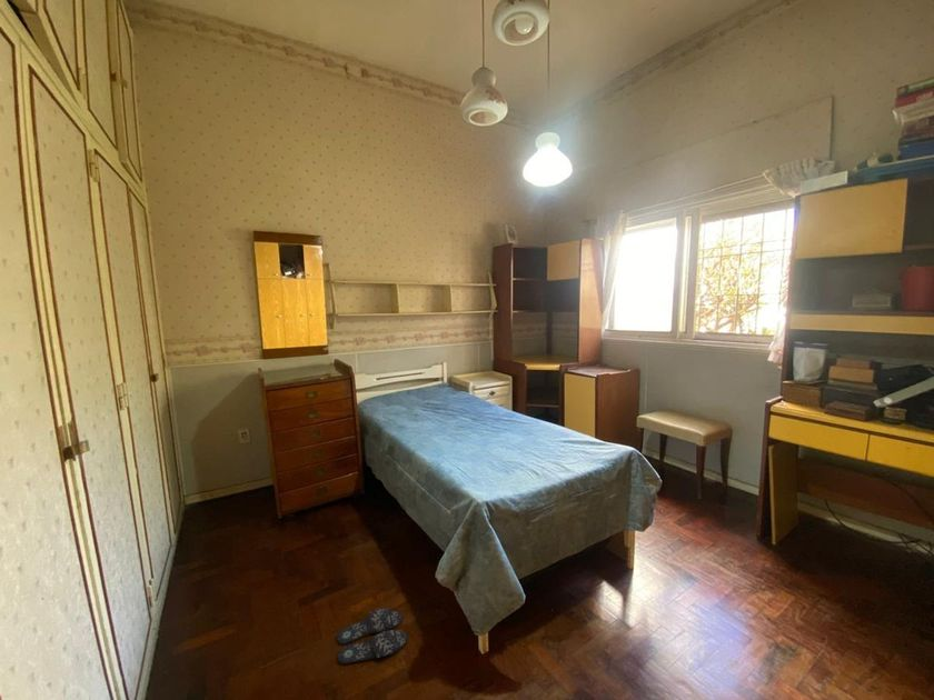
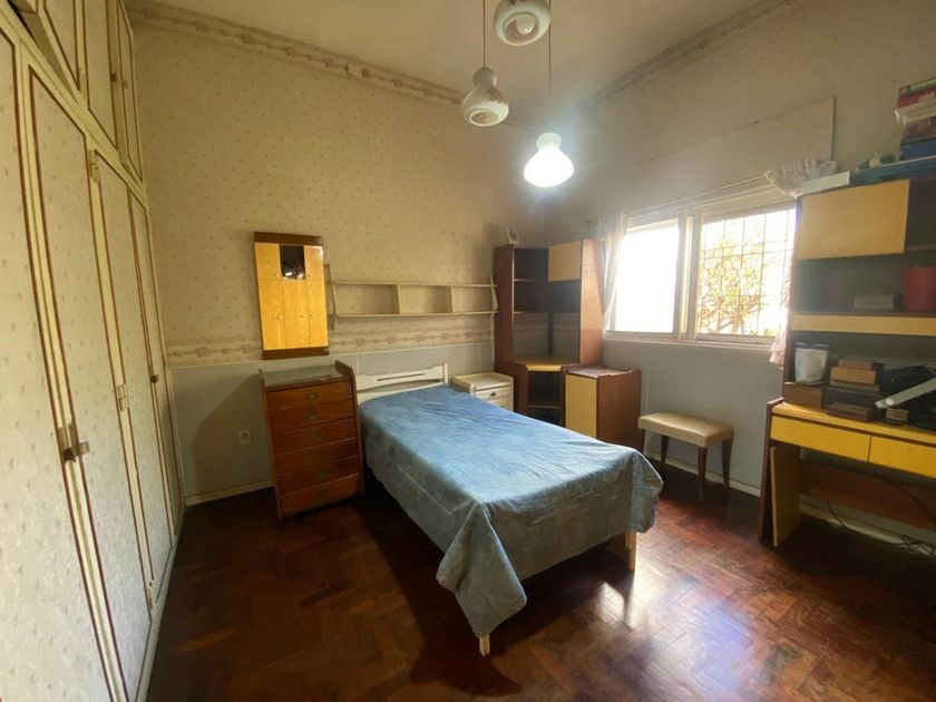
- slippers [336,608,408,666]
